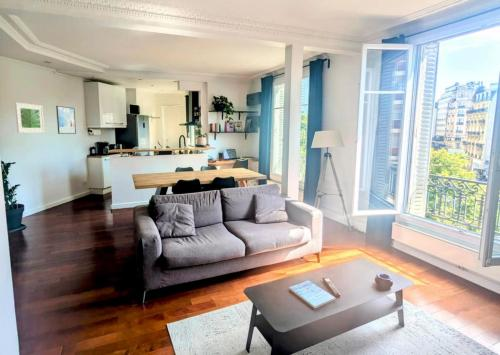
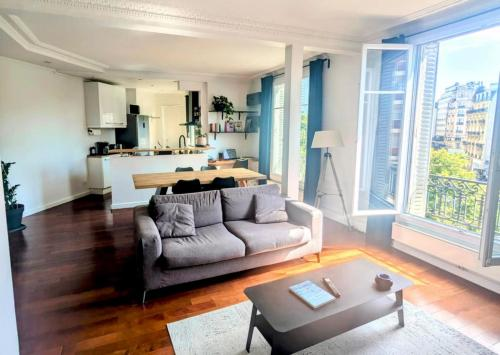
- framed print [14,102,45,134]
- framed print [55,105,77,135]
